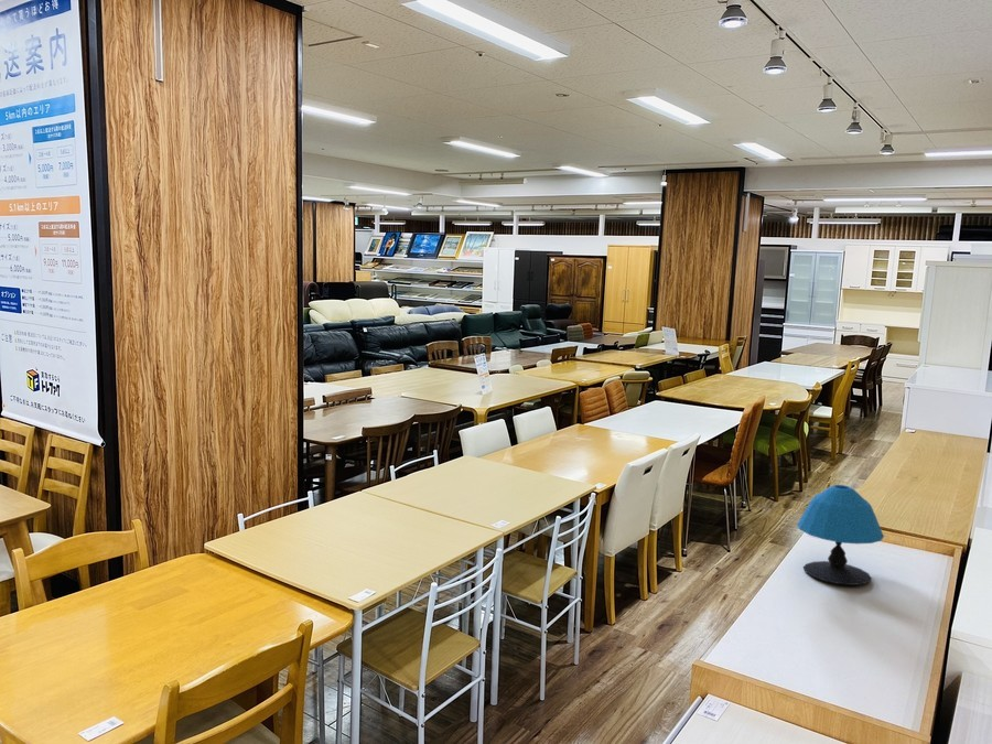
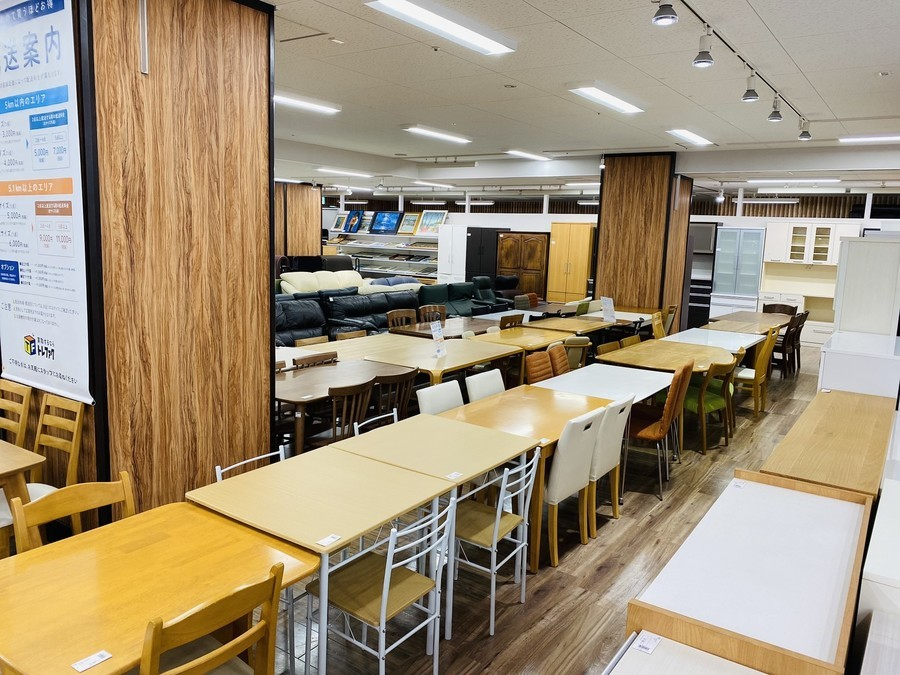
- table lamp [796,484,885,586]
